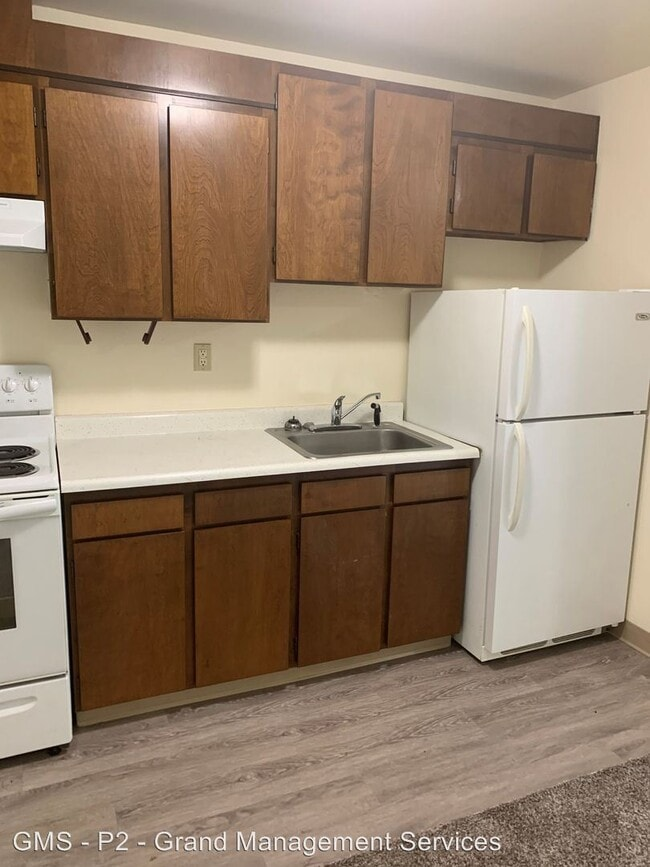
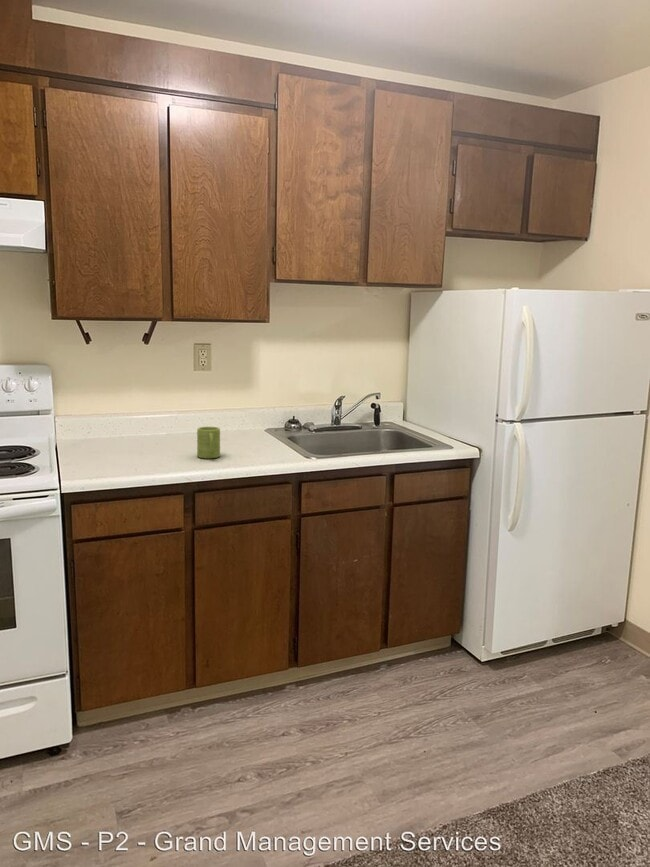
+ mug [196,426,221,459]
